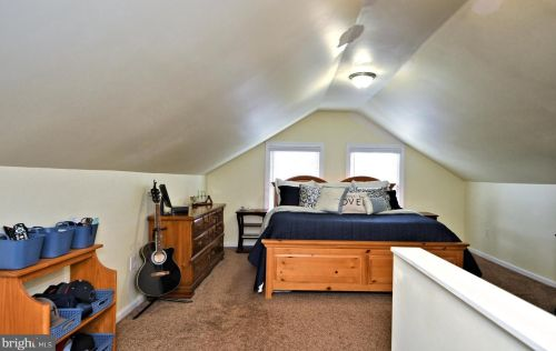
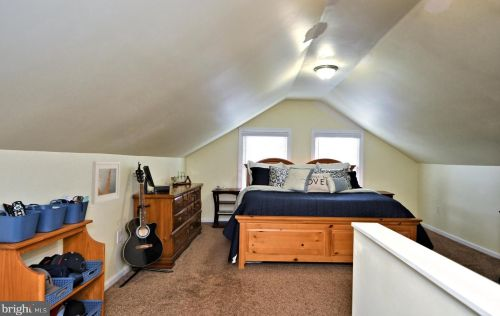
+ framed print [90,160,121,205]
